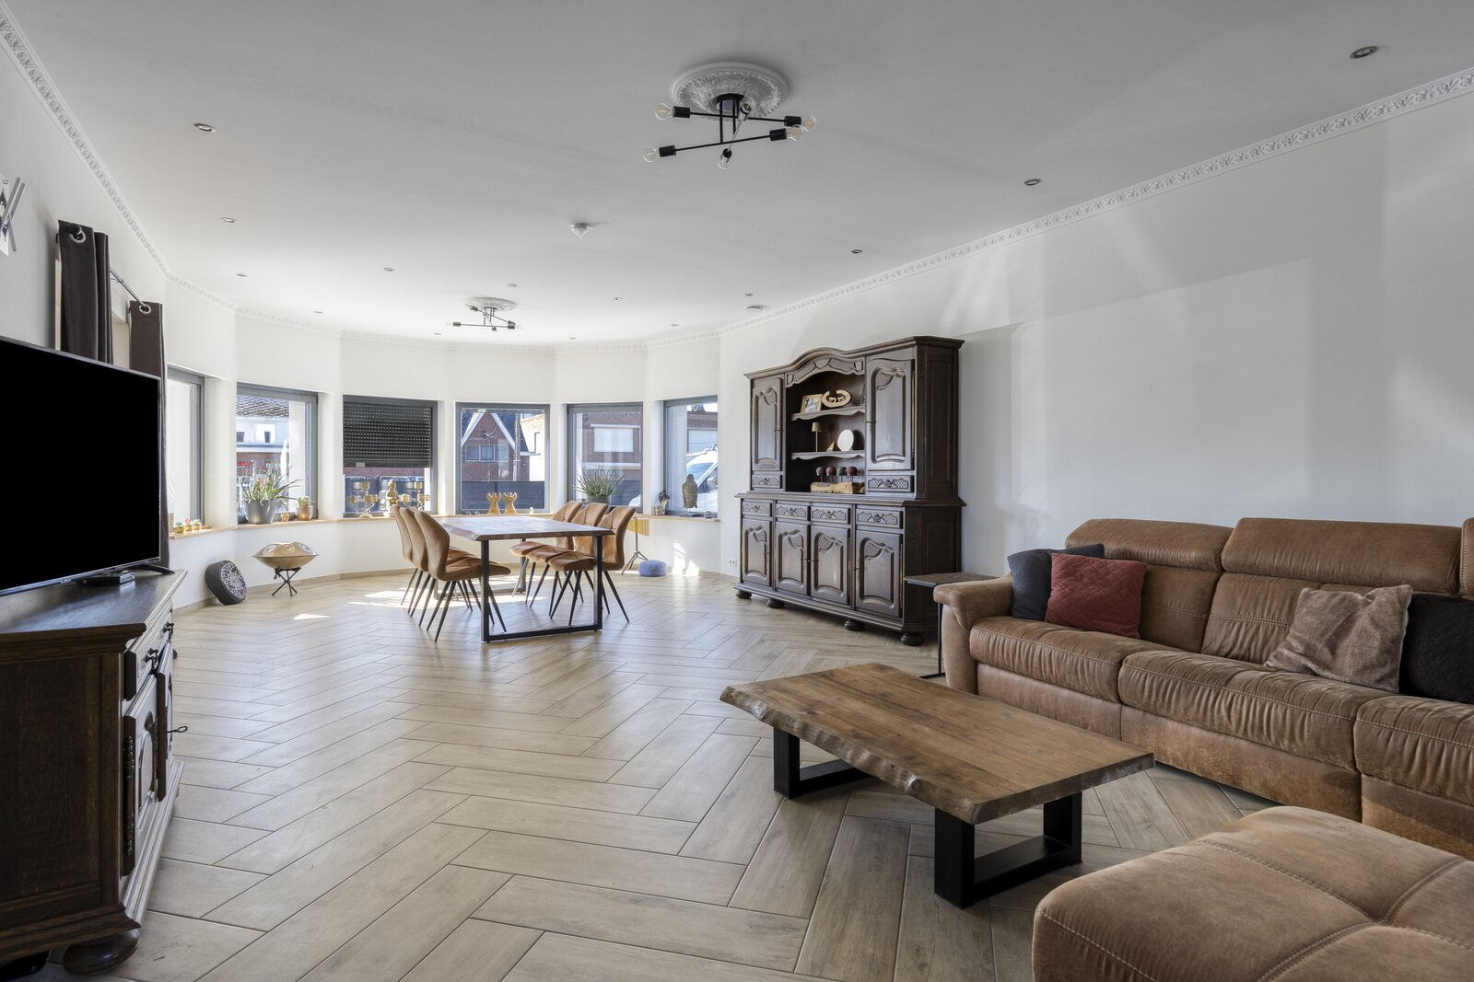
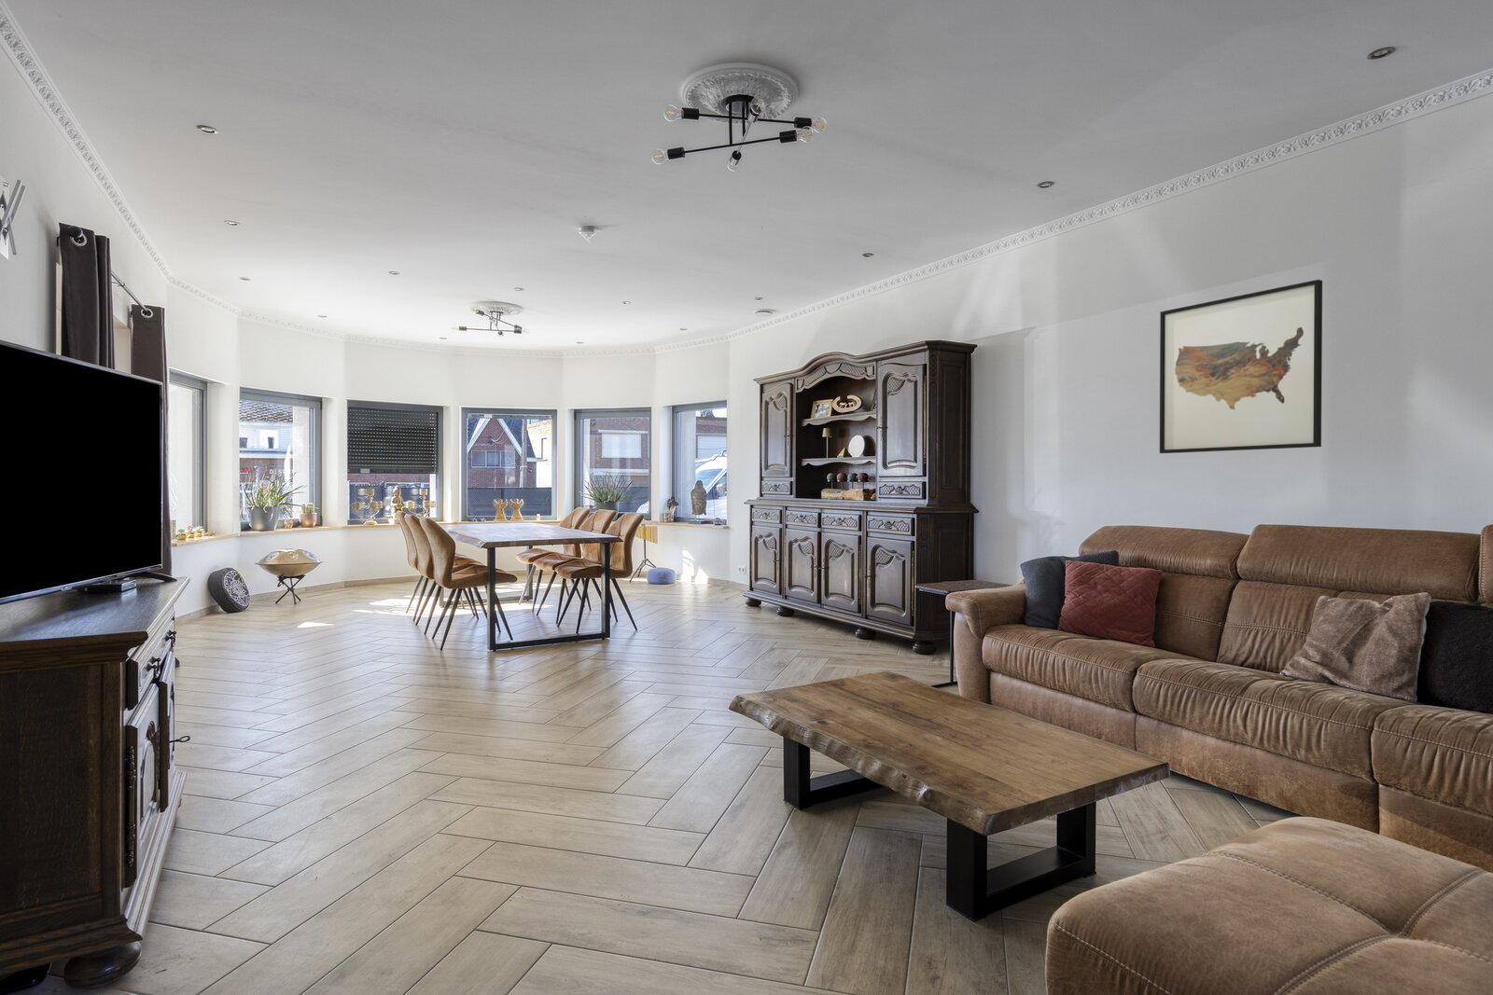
+ wall art [1159,279,1323,454]
